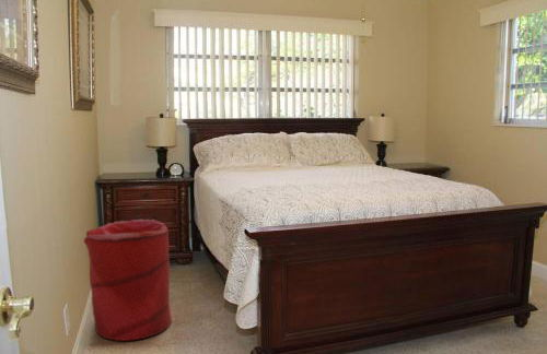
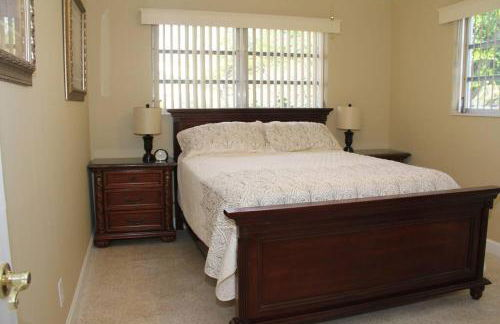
- laundry hamper [83,219,173,342]
